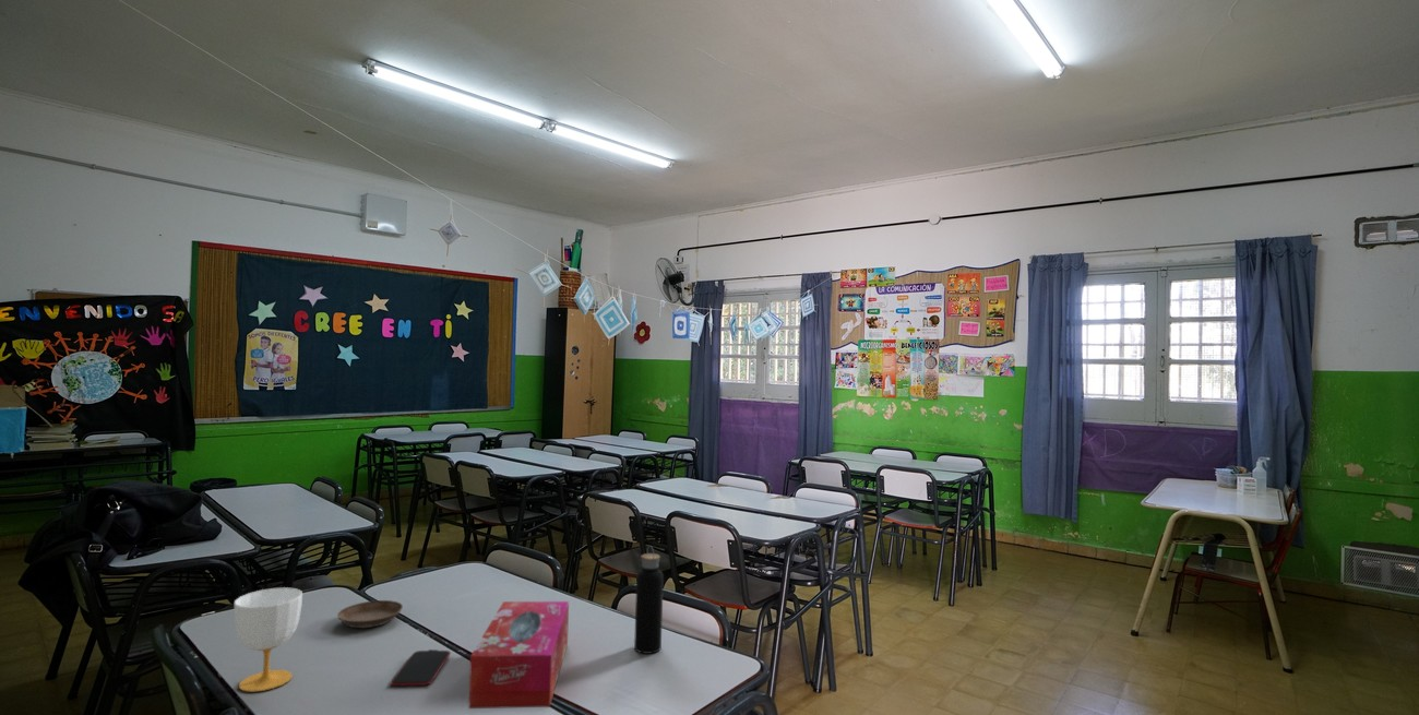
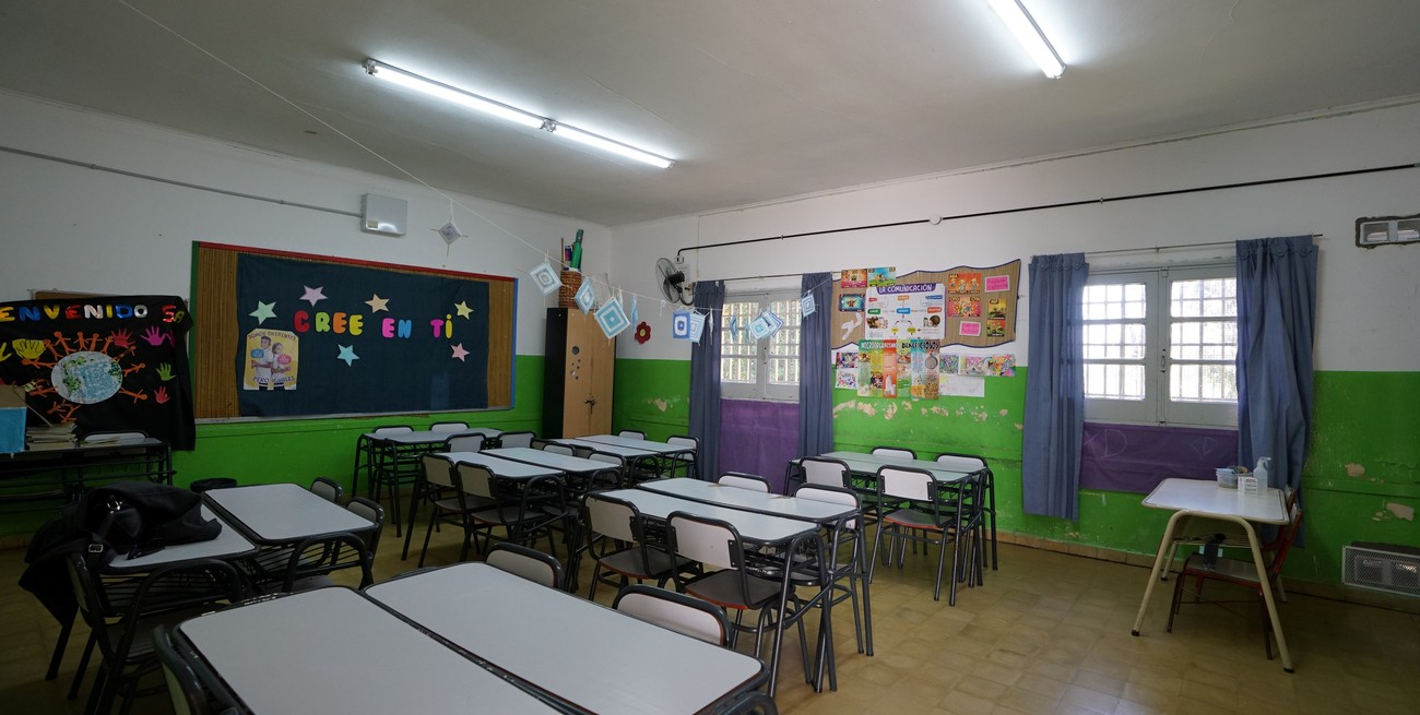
- saucer [336,599,404,629]
- smartphone [387,648,452,687]
- tissue box [467,600,570,710]
- cup [234,586,303,693]
- water bottle [633,545,665,655]
